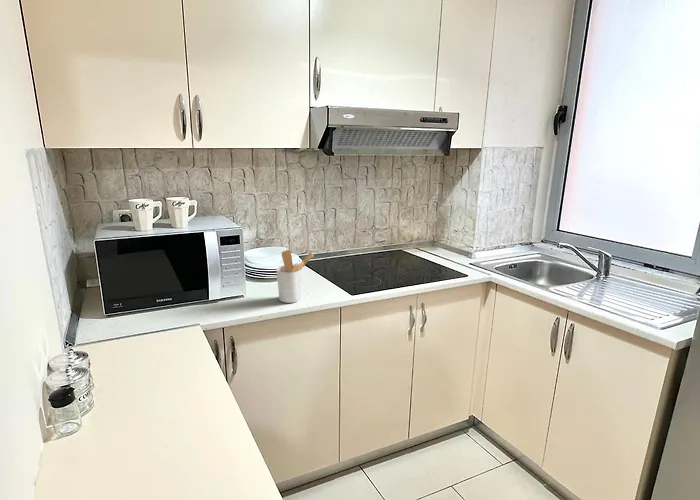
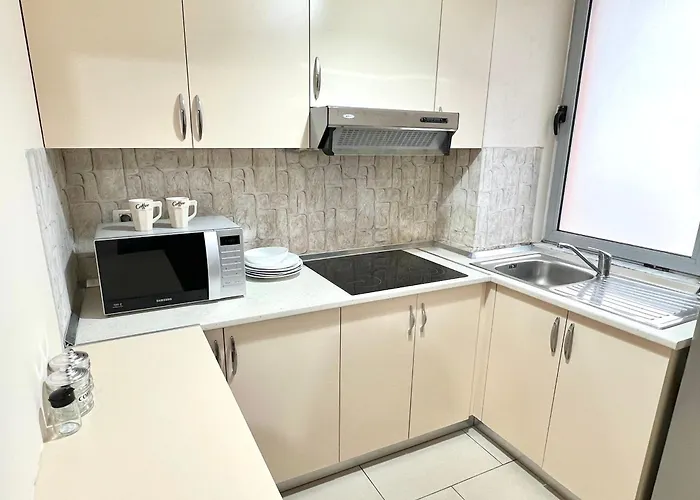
- utensil holder [276,249,314,304]
